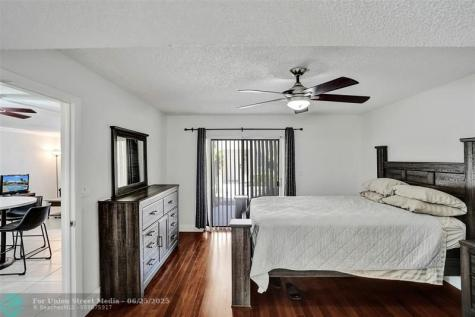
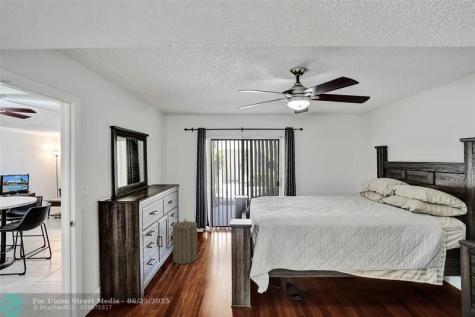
+ laundry hamper [172,218,198,265]
